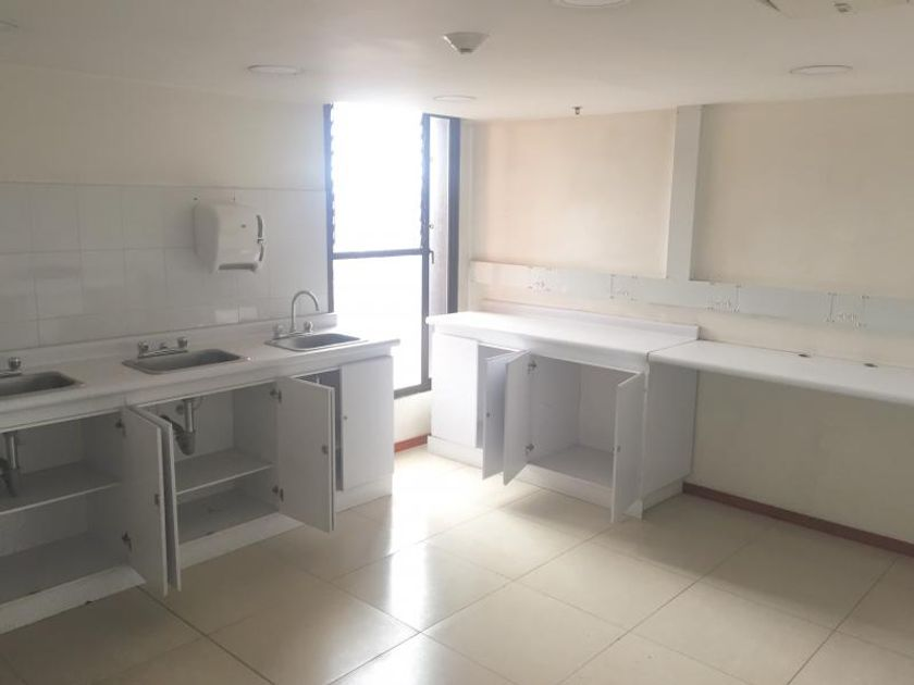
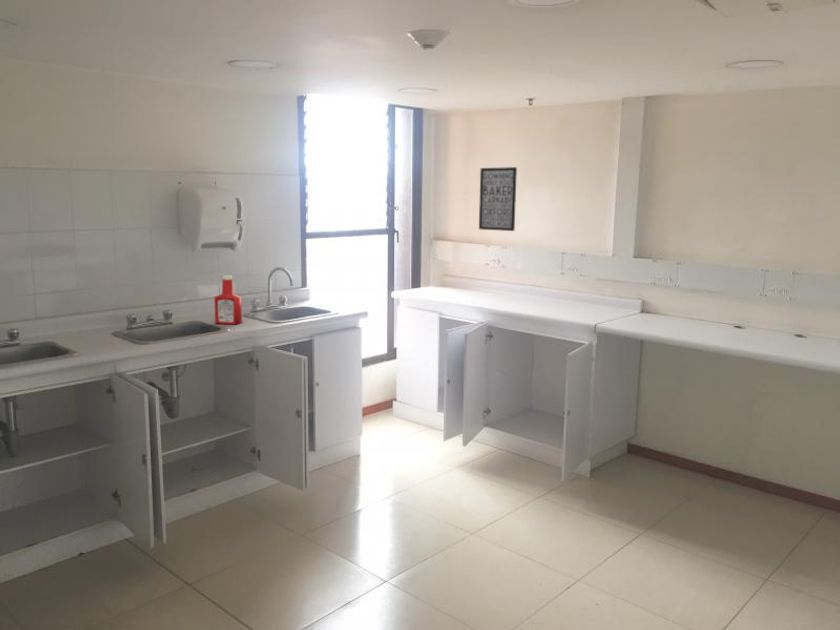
+ soap bottle [213,275,243,325]
+ wall art [478,166,518,232]
